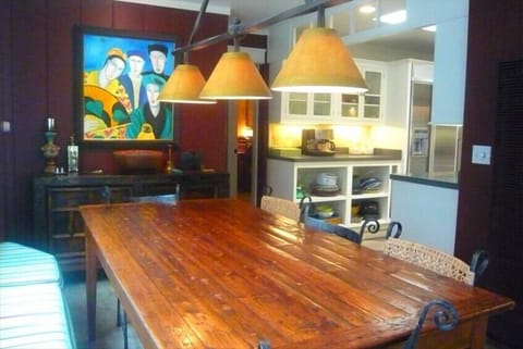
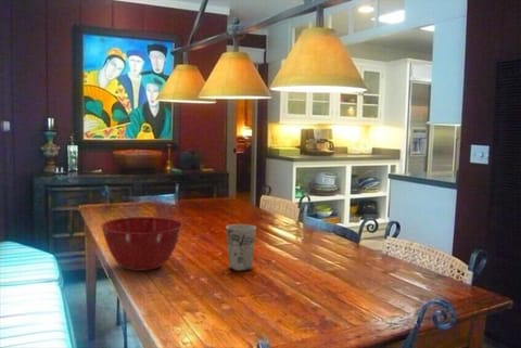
+ cup [225,223,257,272]
+ mixing bowl [100,216,185,272]
